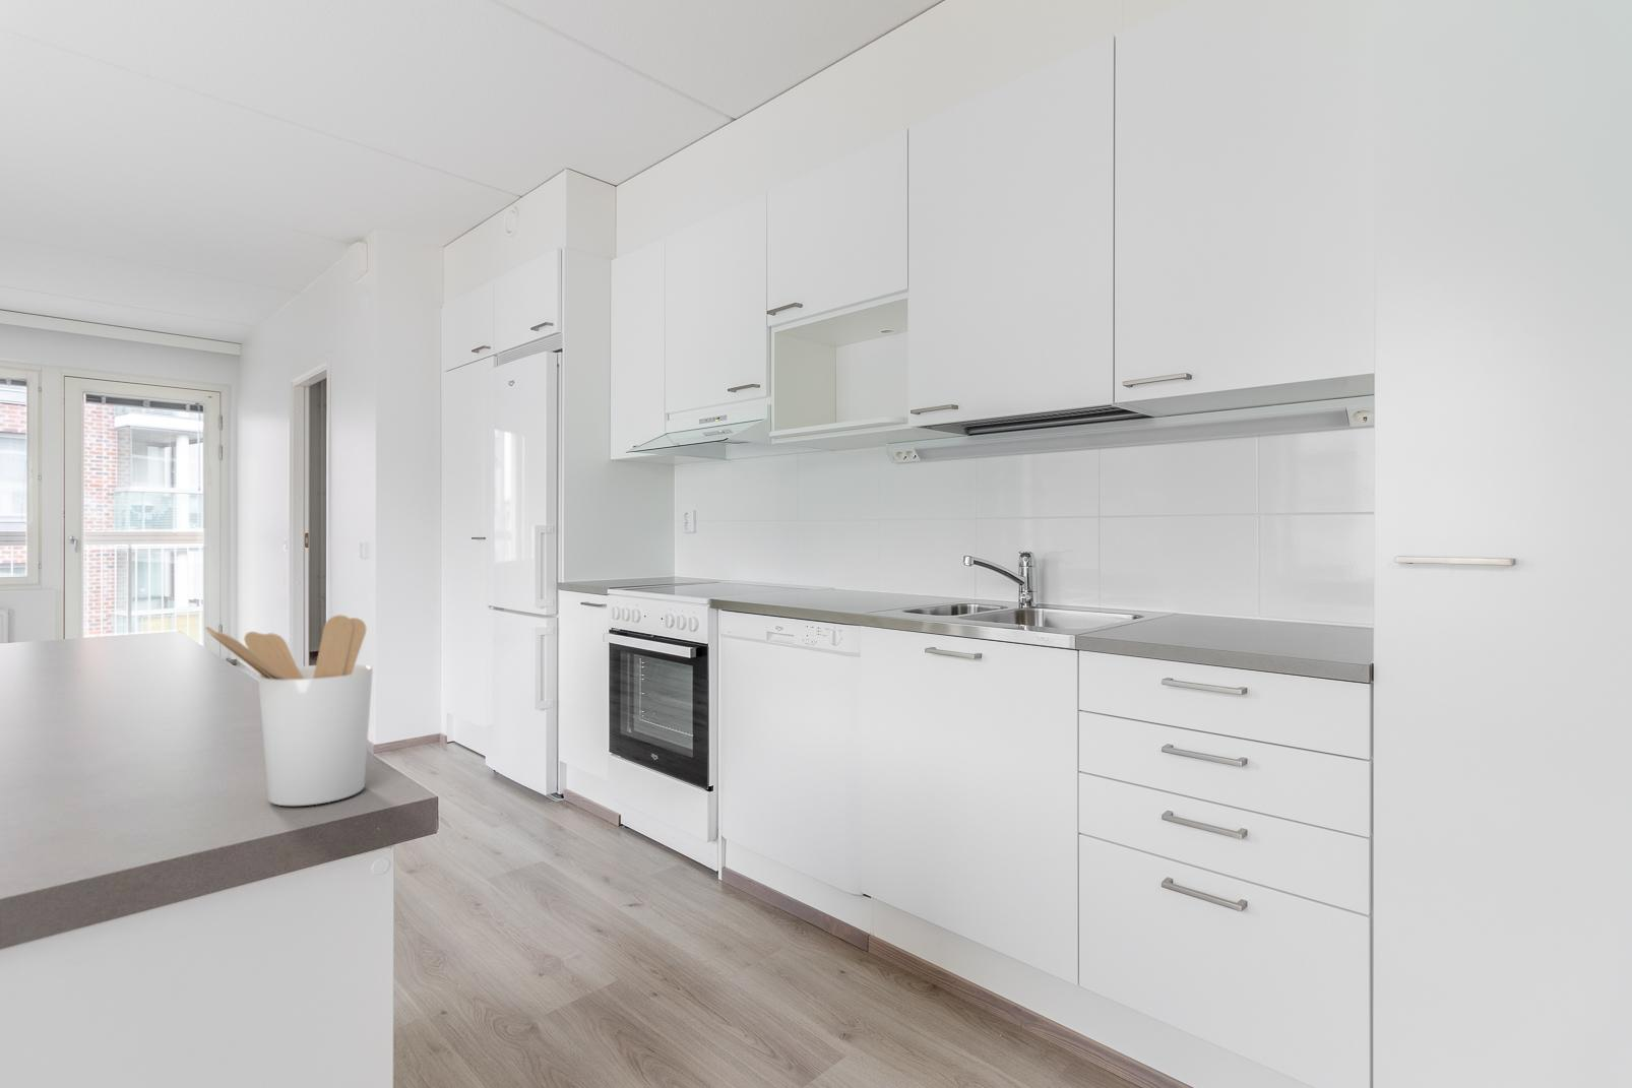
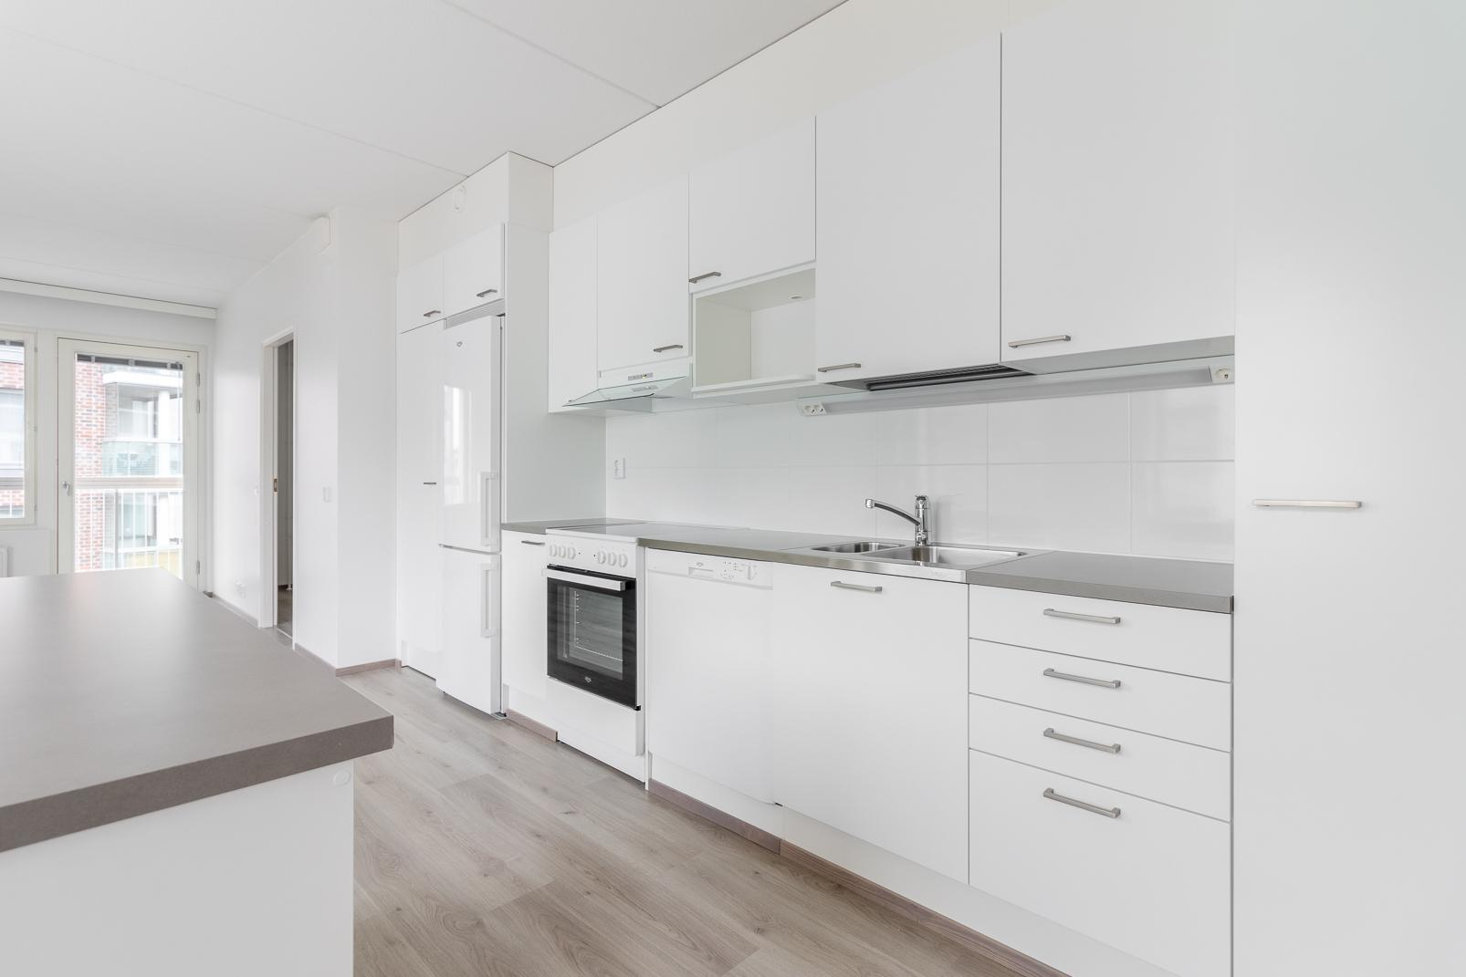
- utensil holder [204,613,374,806]
